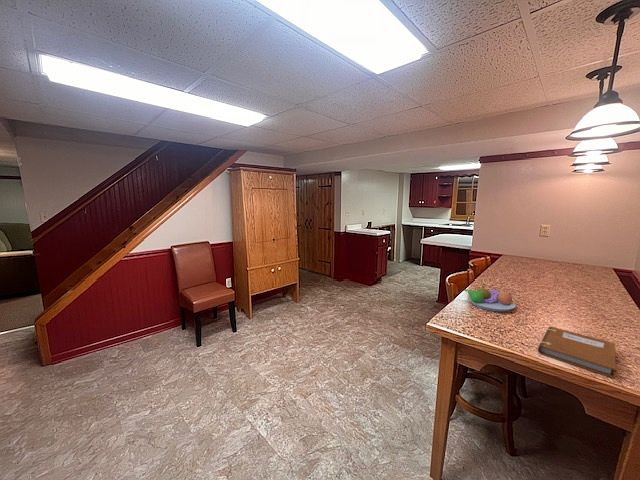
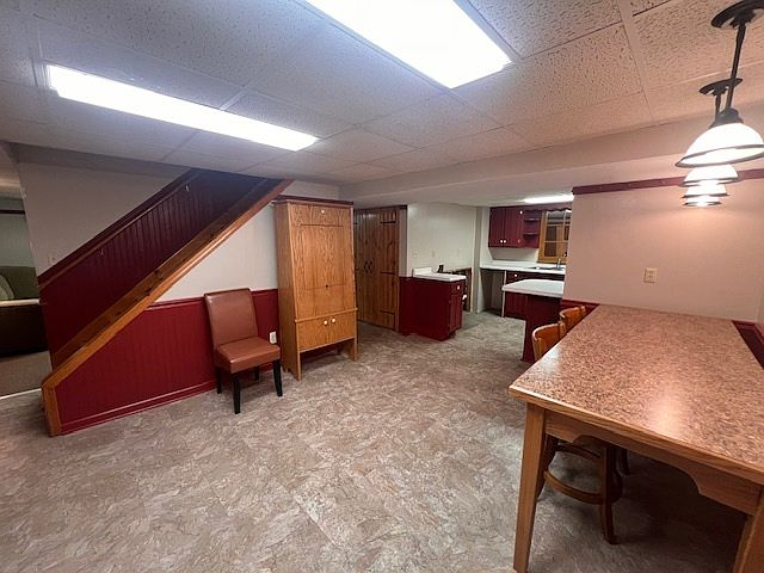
- fruit bowl [463,285,516,313]
- notebook [537,326,616,379]
